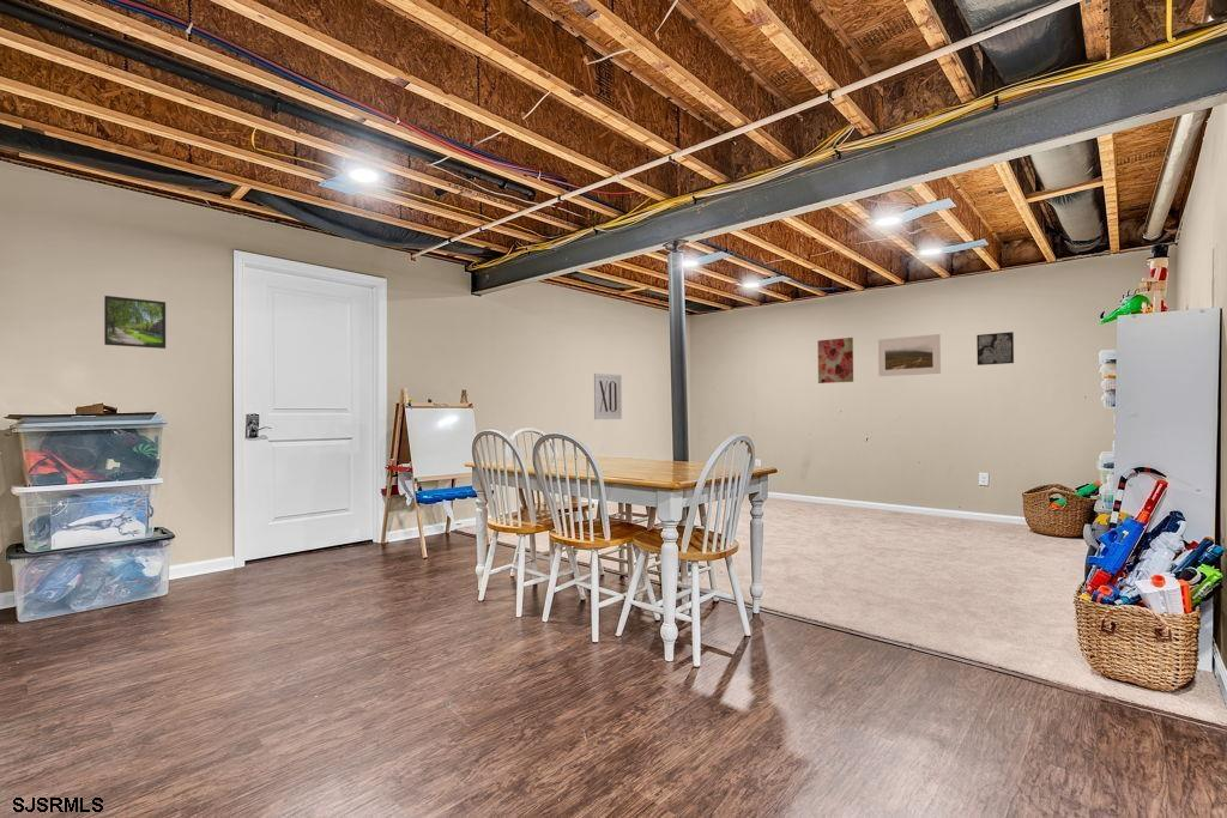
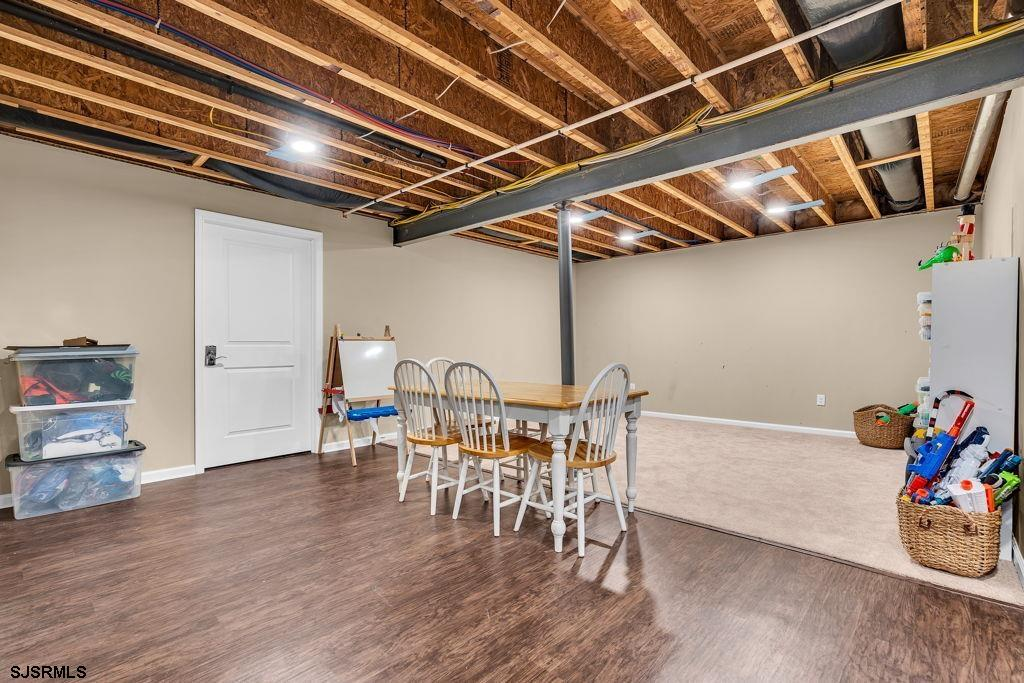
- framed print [877,333,942,377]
- wall art [975,331,1015,366]
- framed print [103,295,167,350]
- wall art [593,372,623,420]
- wall art [817,337,854,384]
